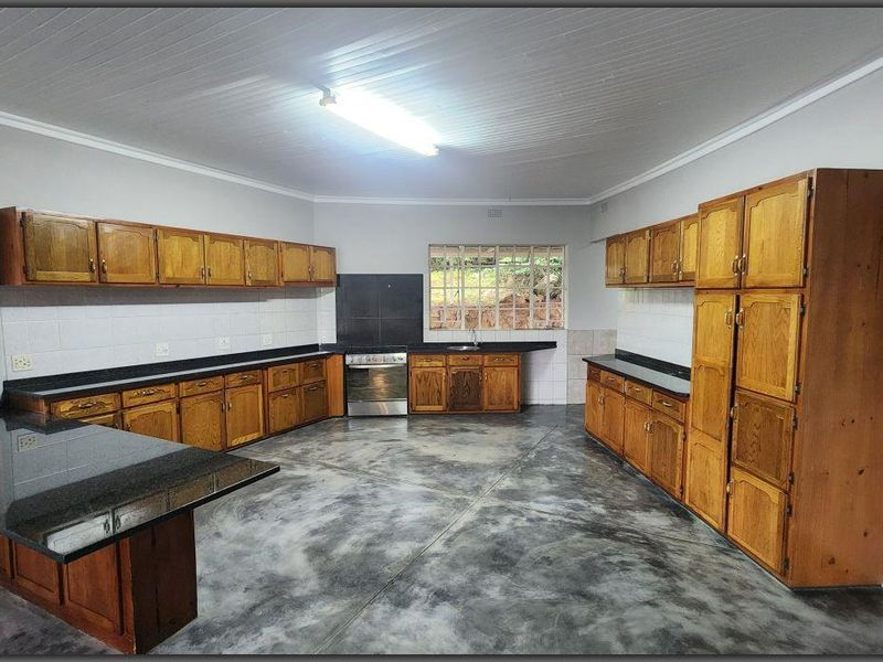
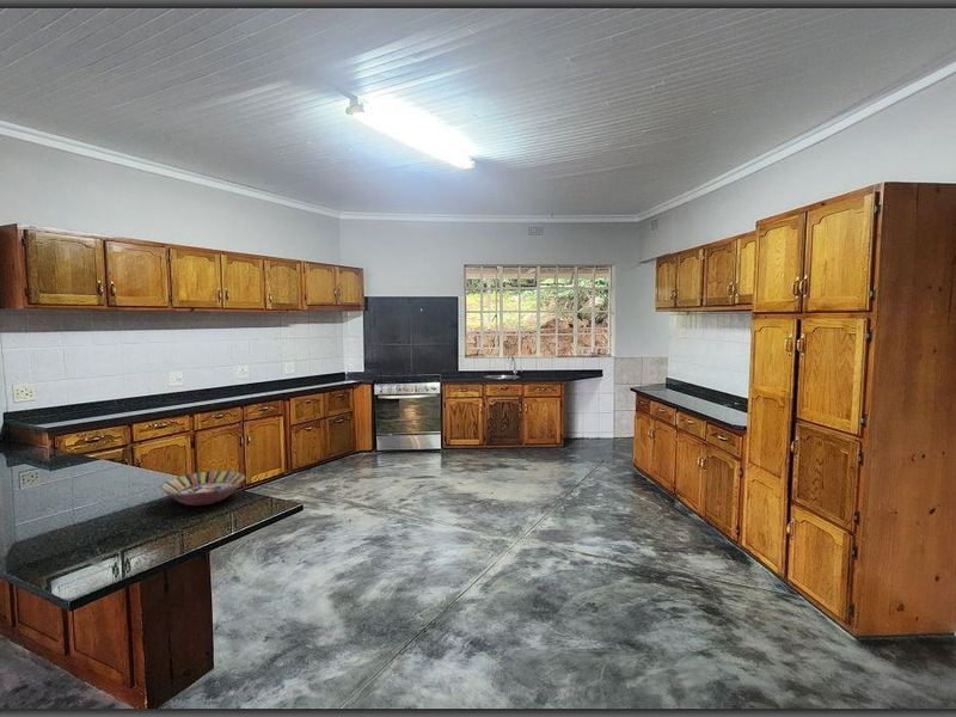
+ serving bowl [159,470,246,507]
